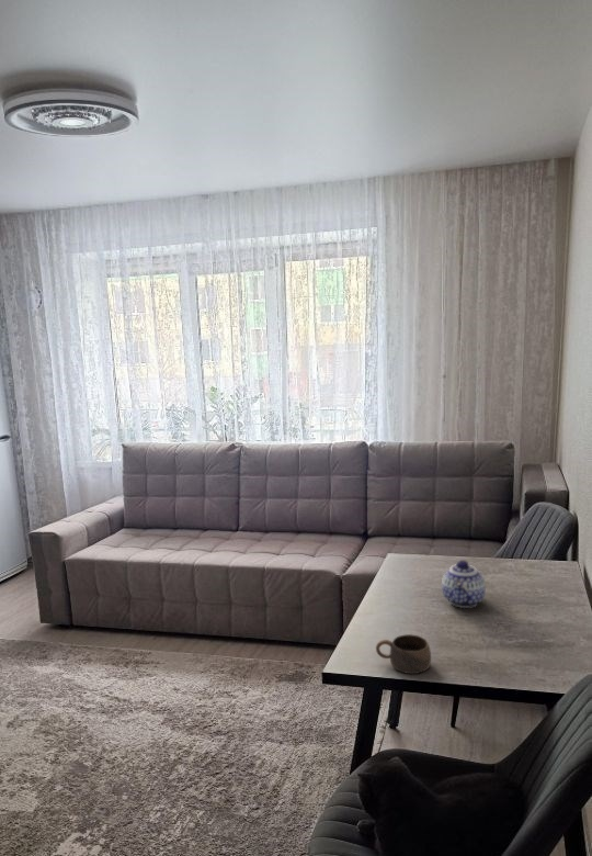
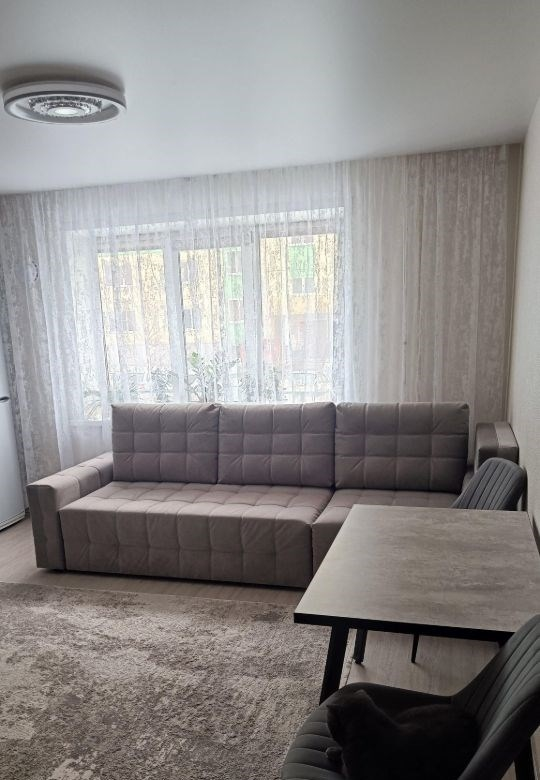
- cup [375,633,432,675]
- teapot [441,559,487,609]
